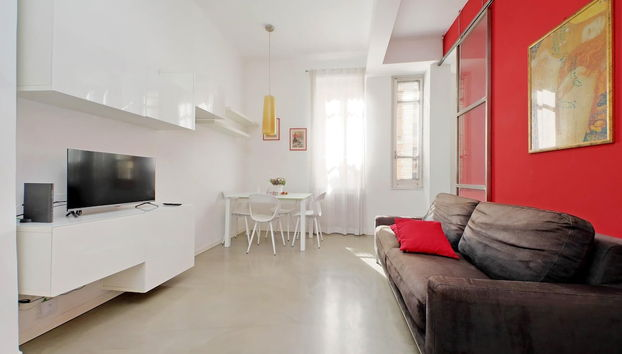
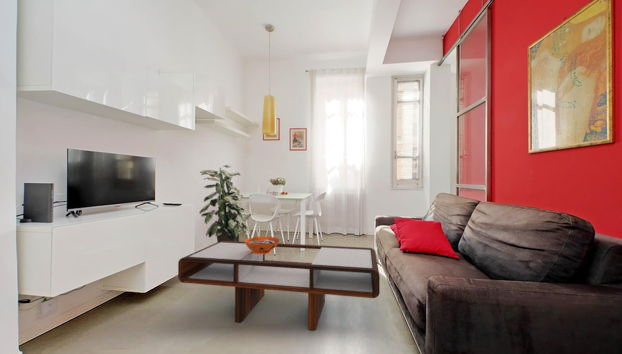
+ coffee table [177,241,381,332]
+ indoor plant [199,164,252,243]
+ decorative bowl [244,236,280,255]
